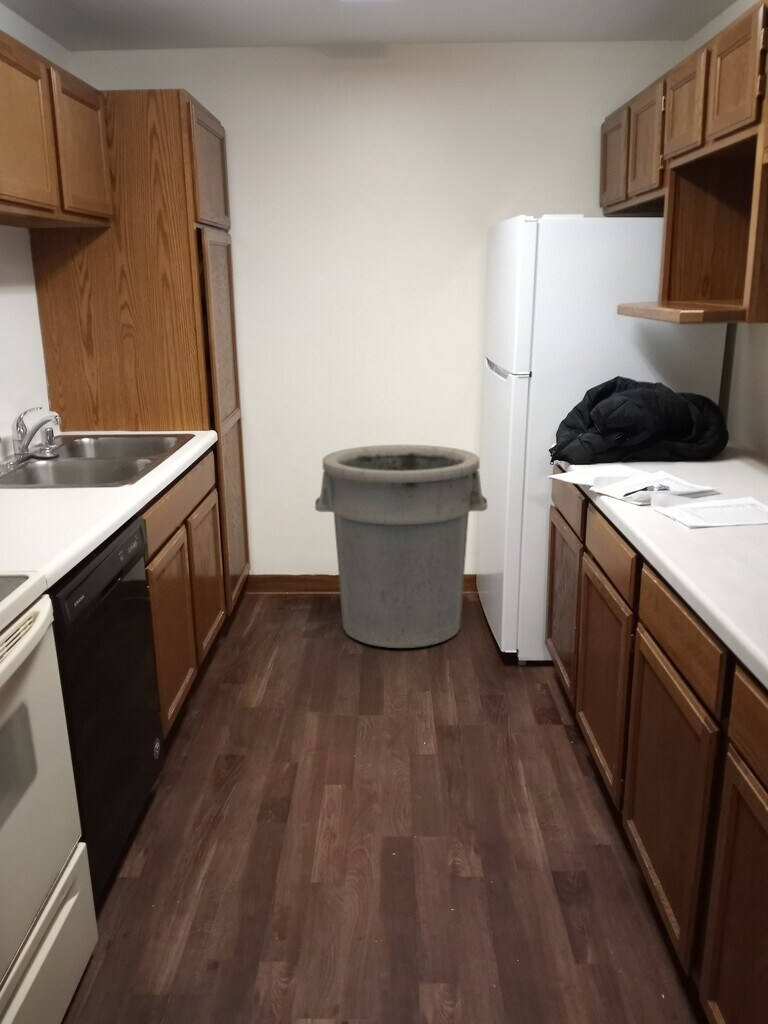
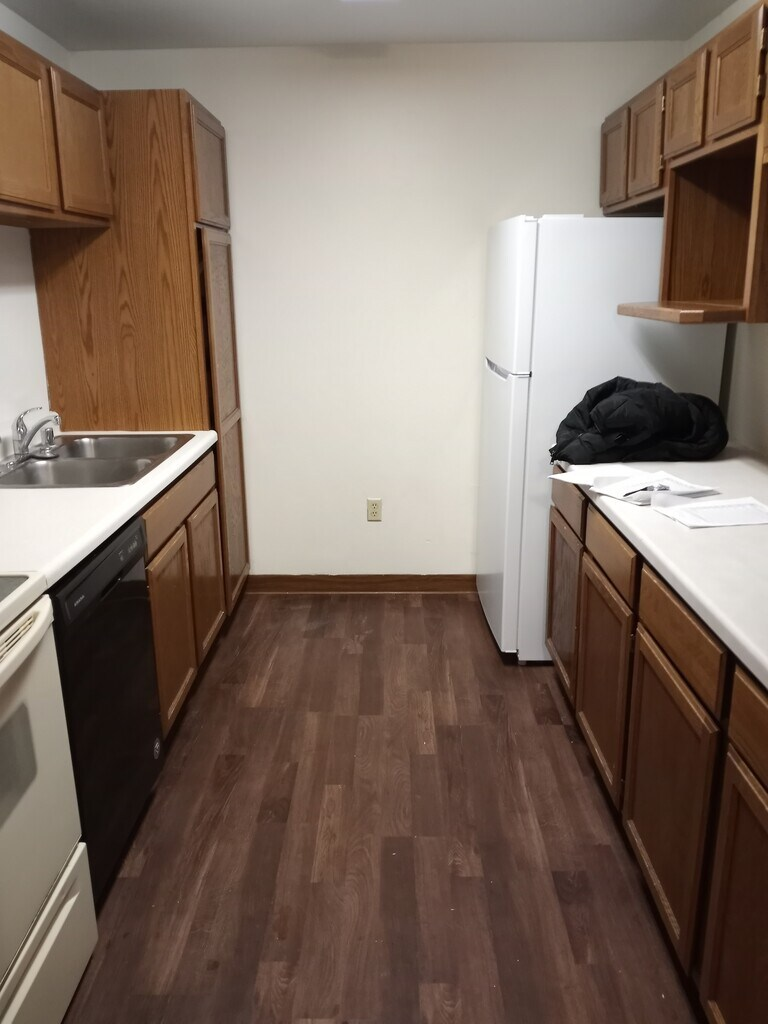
- trash can [314,444,488,649]
